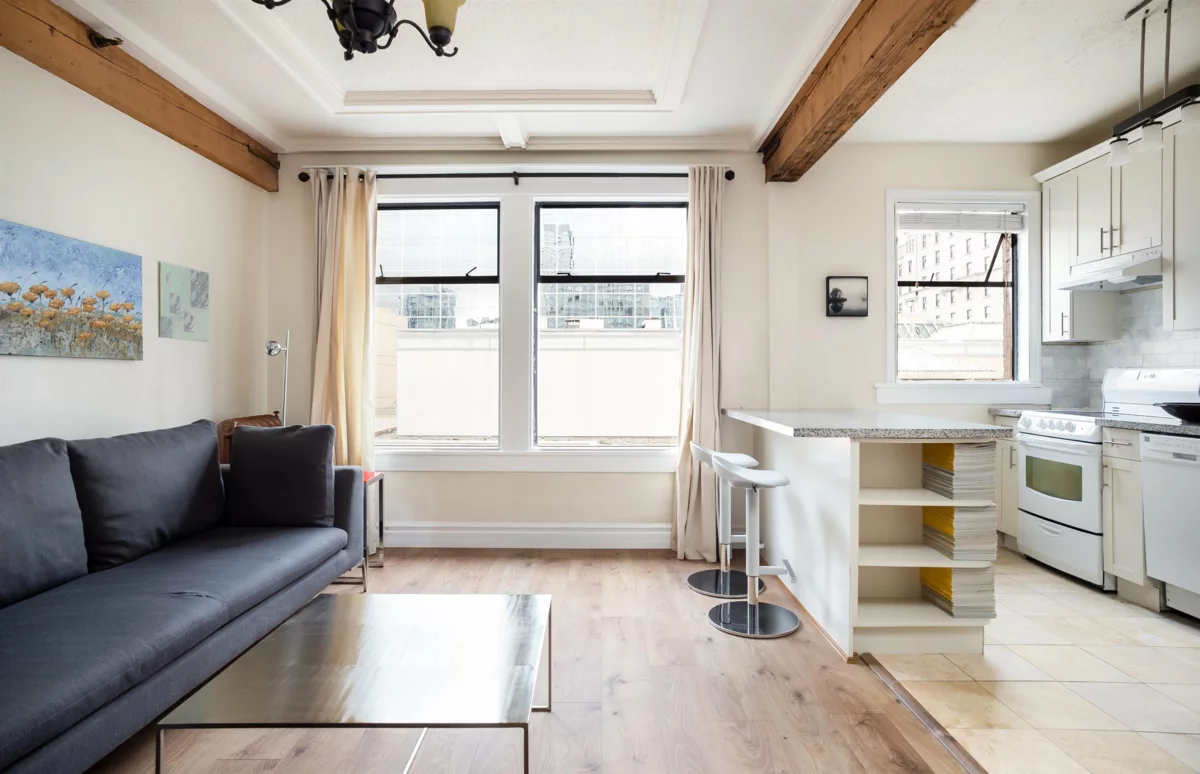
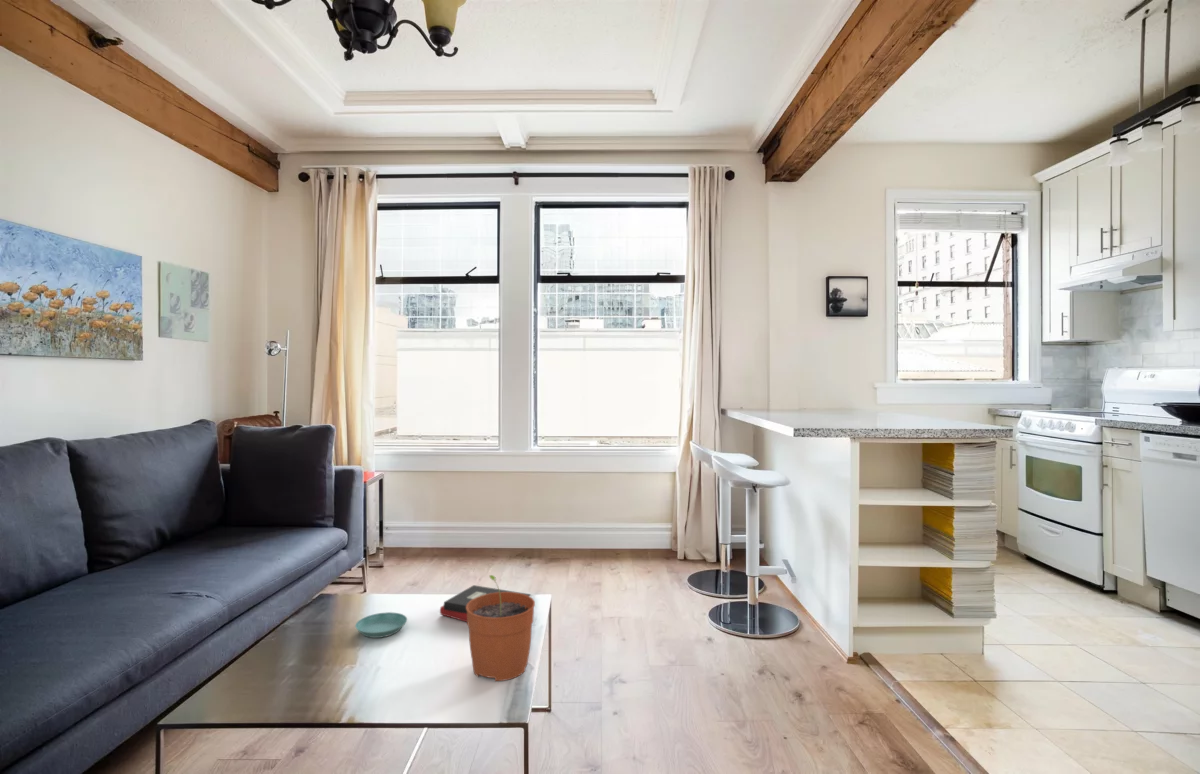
+ saucer [354,611,408,639]
+ plant pot [466,574,536,682]
+ hardback book [439,584,532,623]
